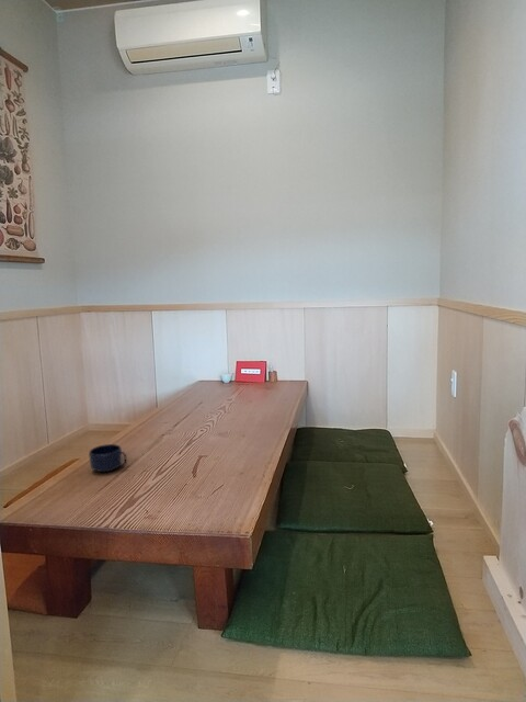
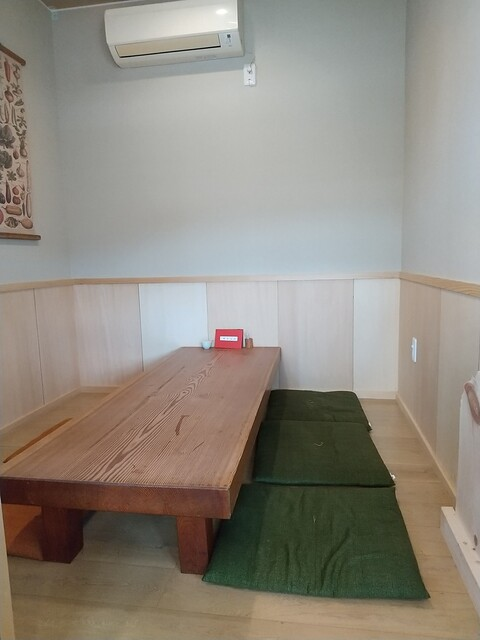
- mug [88,443,128,473]
